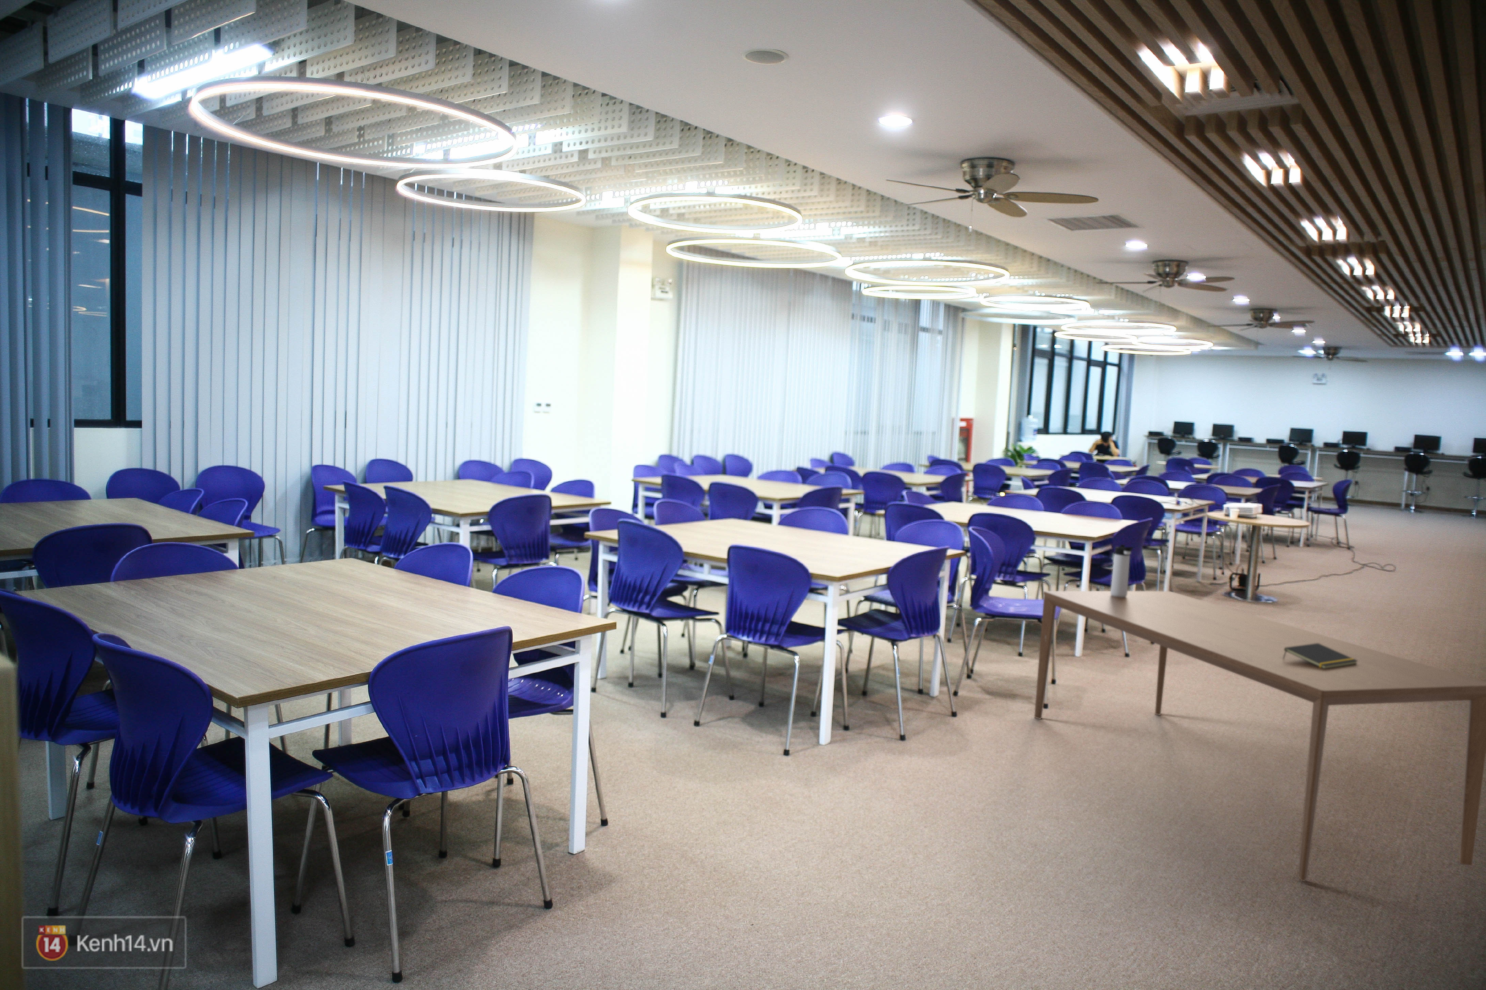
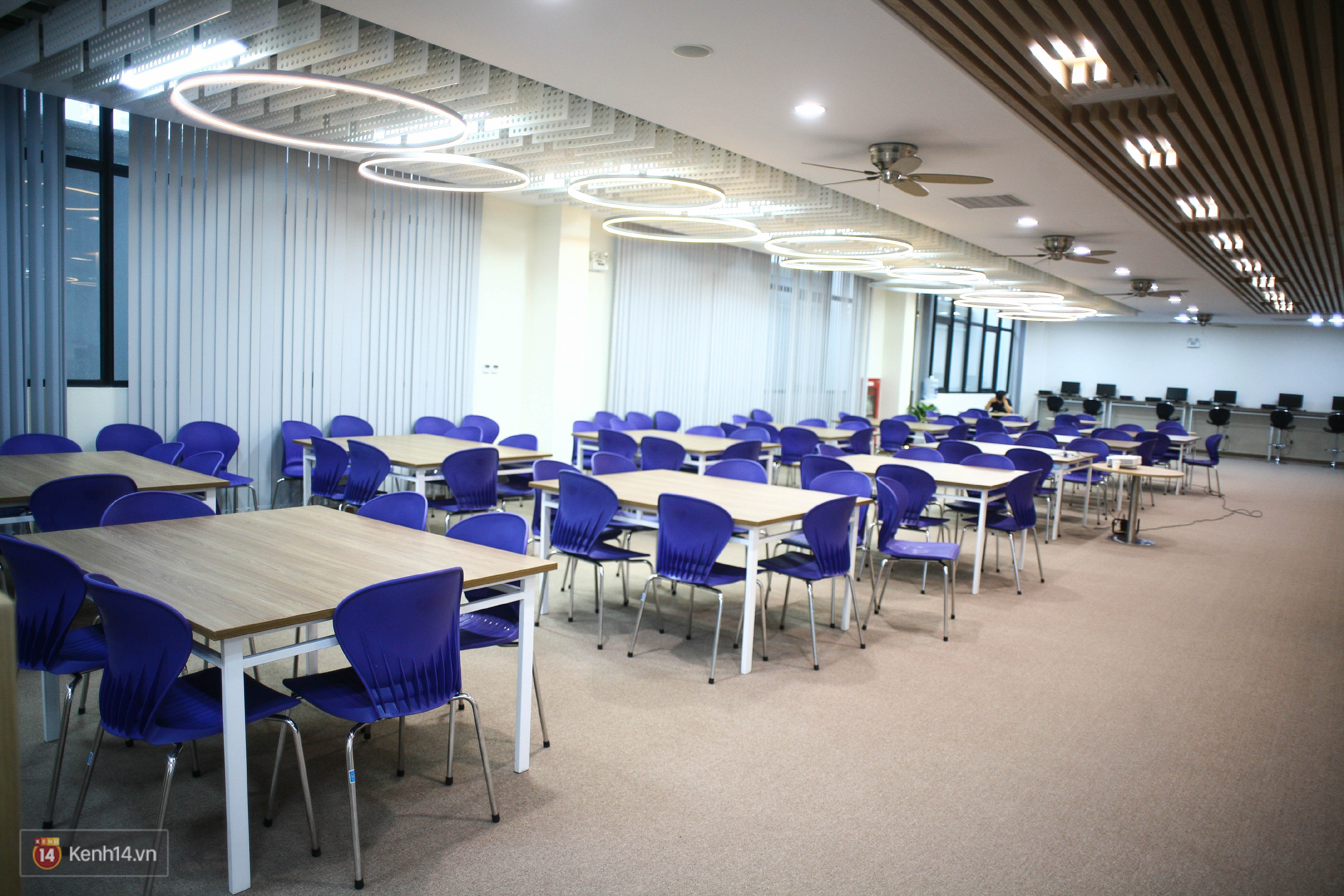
- notepad [1284,643,1357,668]
- thermos bottle [1110,544,1133,598]
- dining table [1034,590,1486,882]
